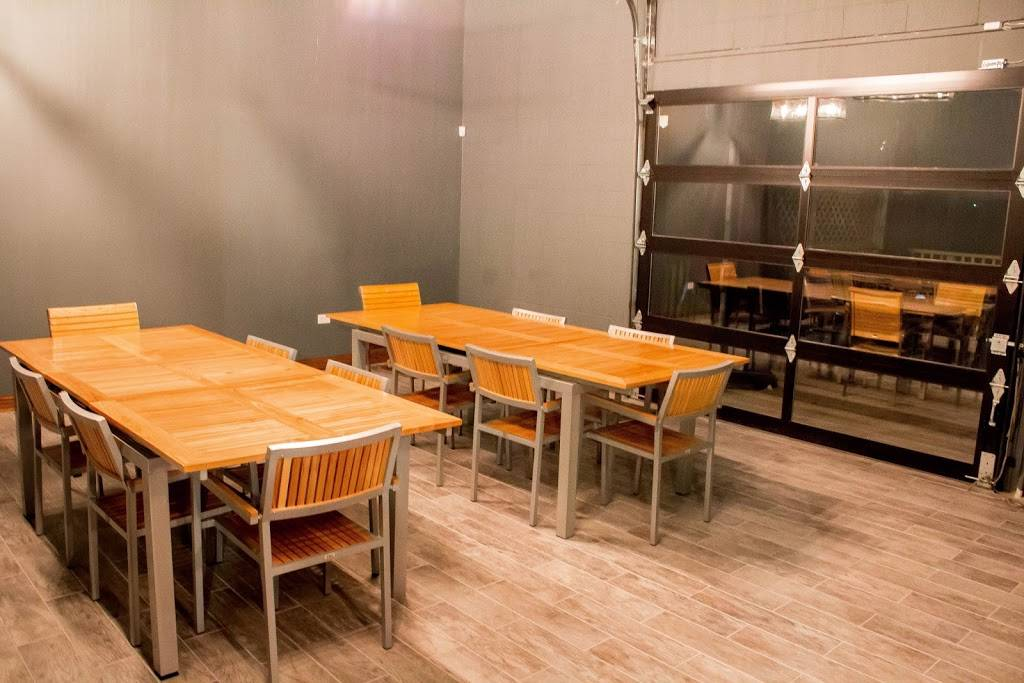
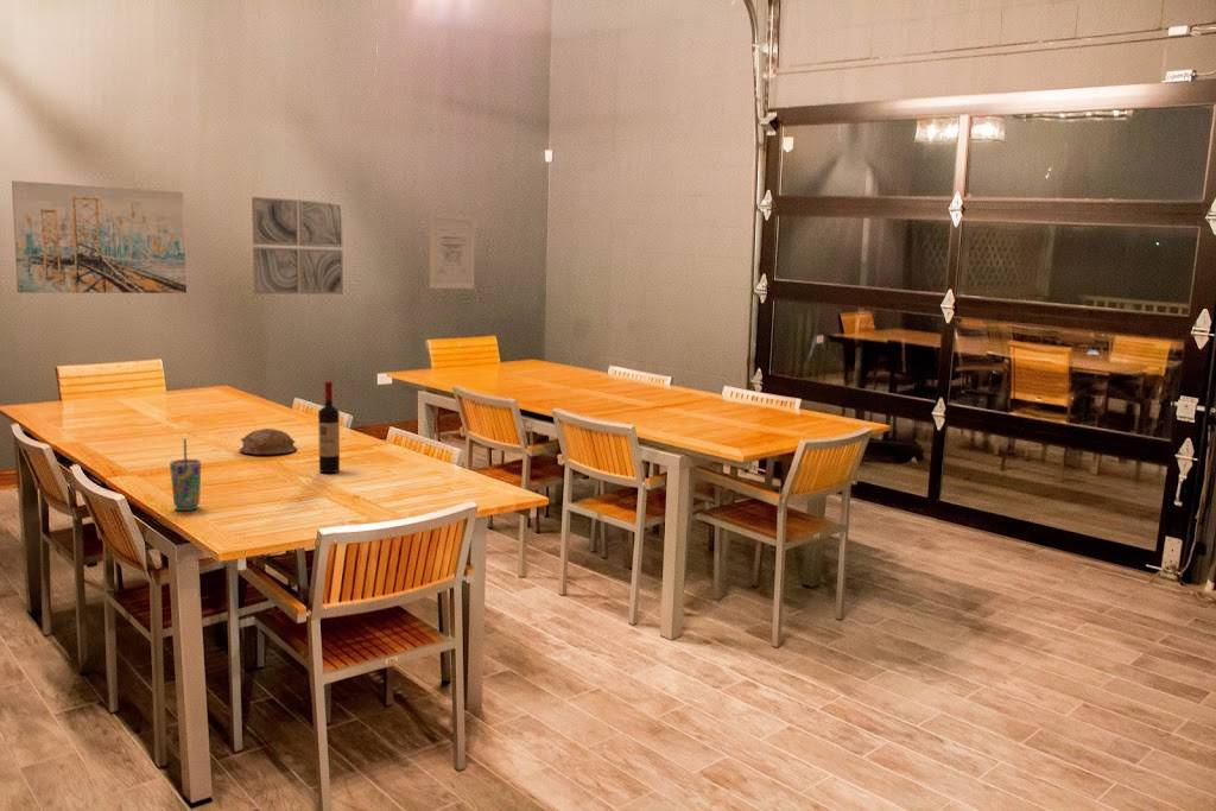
+ wall art [11,179,188,294]
+ bowl [239,427,298,456]
+ wall art [251,196,344,296]
+ wine bottle [317,380,341,474]
+ wall art [429,213,476,290]
+ cup [169,438,202,512]
